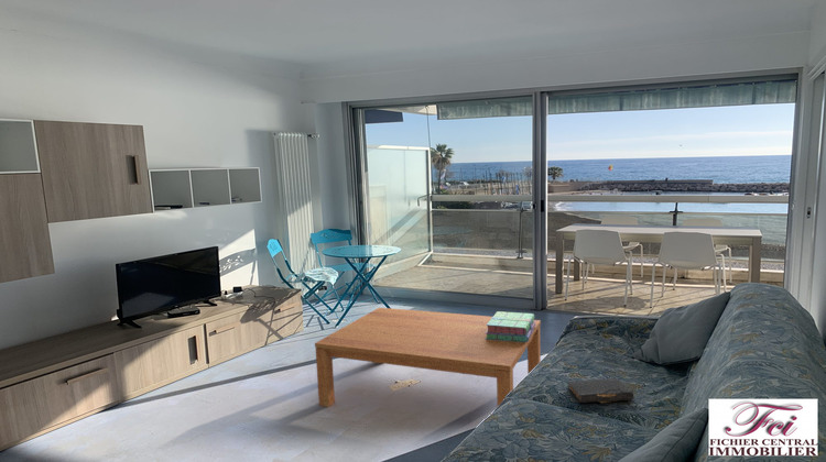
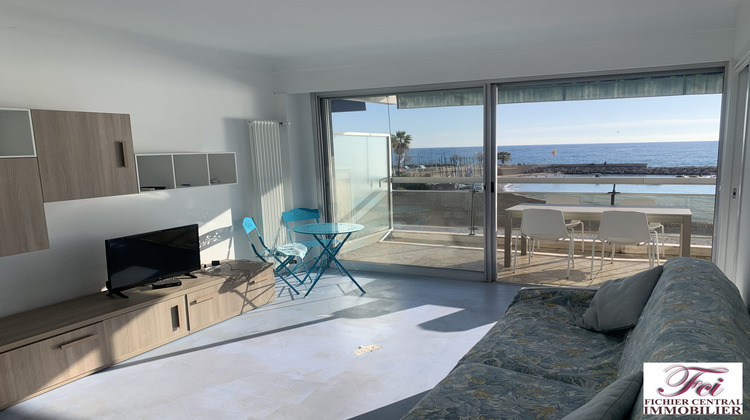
- stack of books [486,310,535,342]
- coffee table [314,307,542,408]
- book [566,377,634,405]
